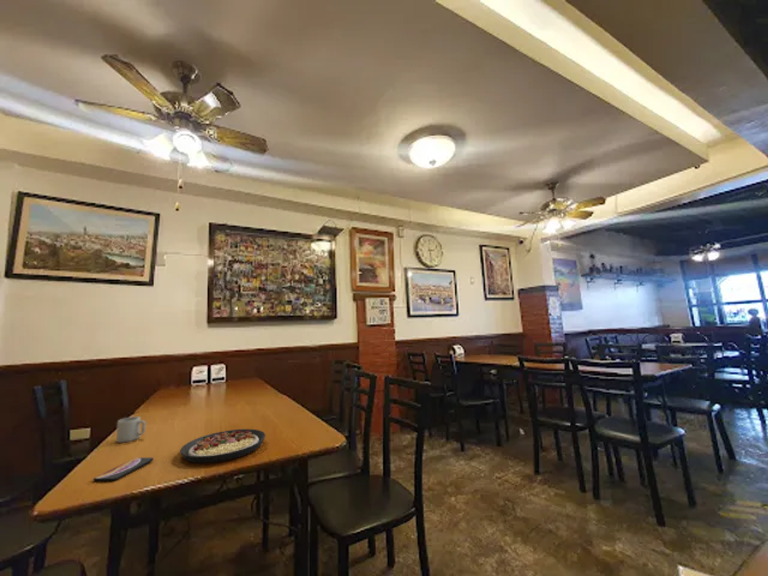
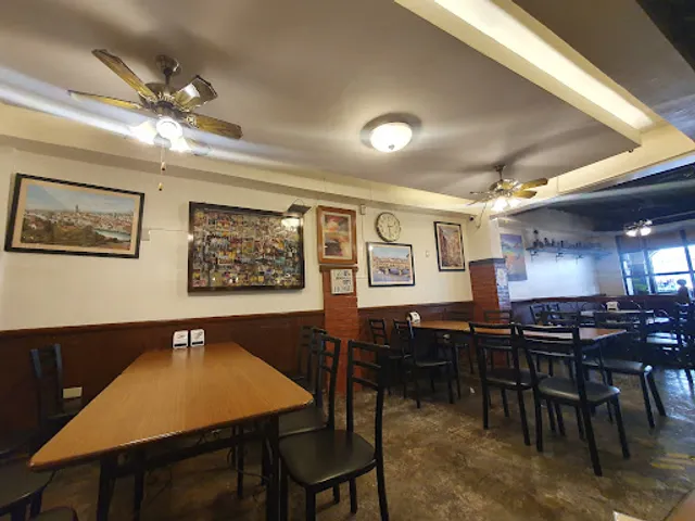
- cup [115,415,148,444]
- smartphone [92,456,155,482]
- plate [179,428,266,464]
